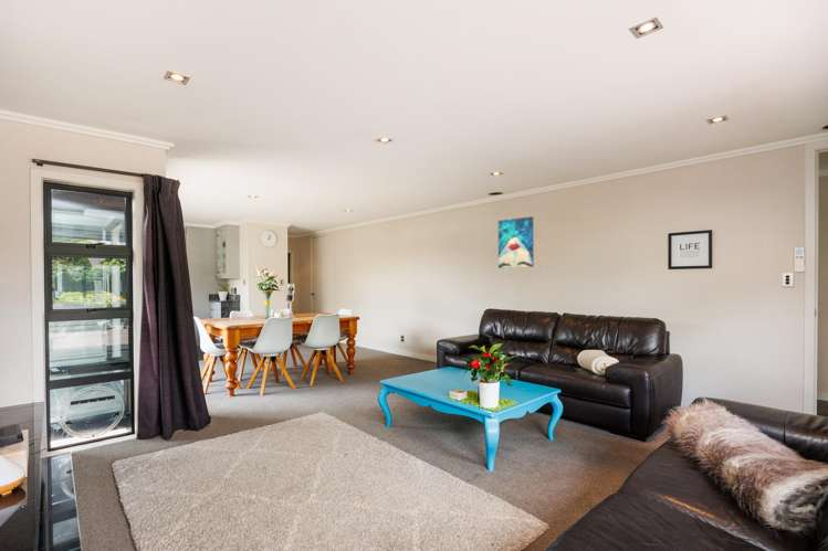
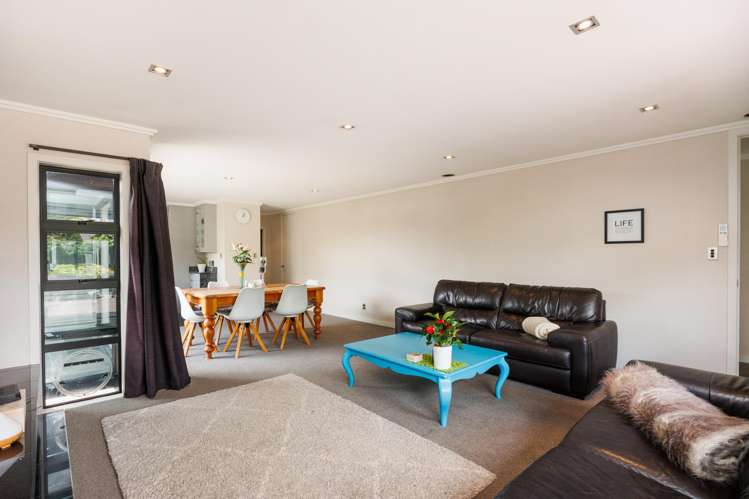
- wall art [497,215,535,269]
